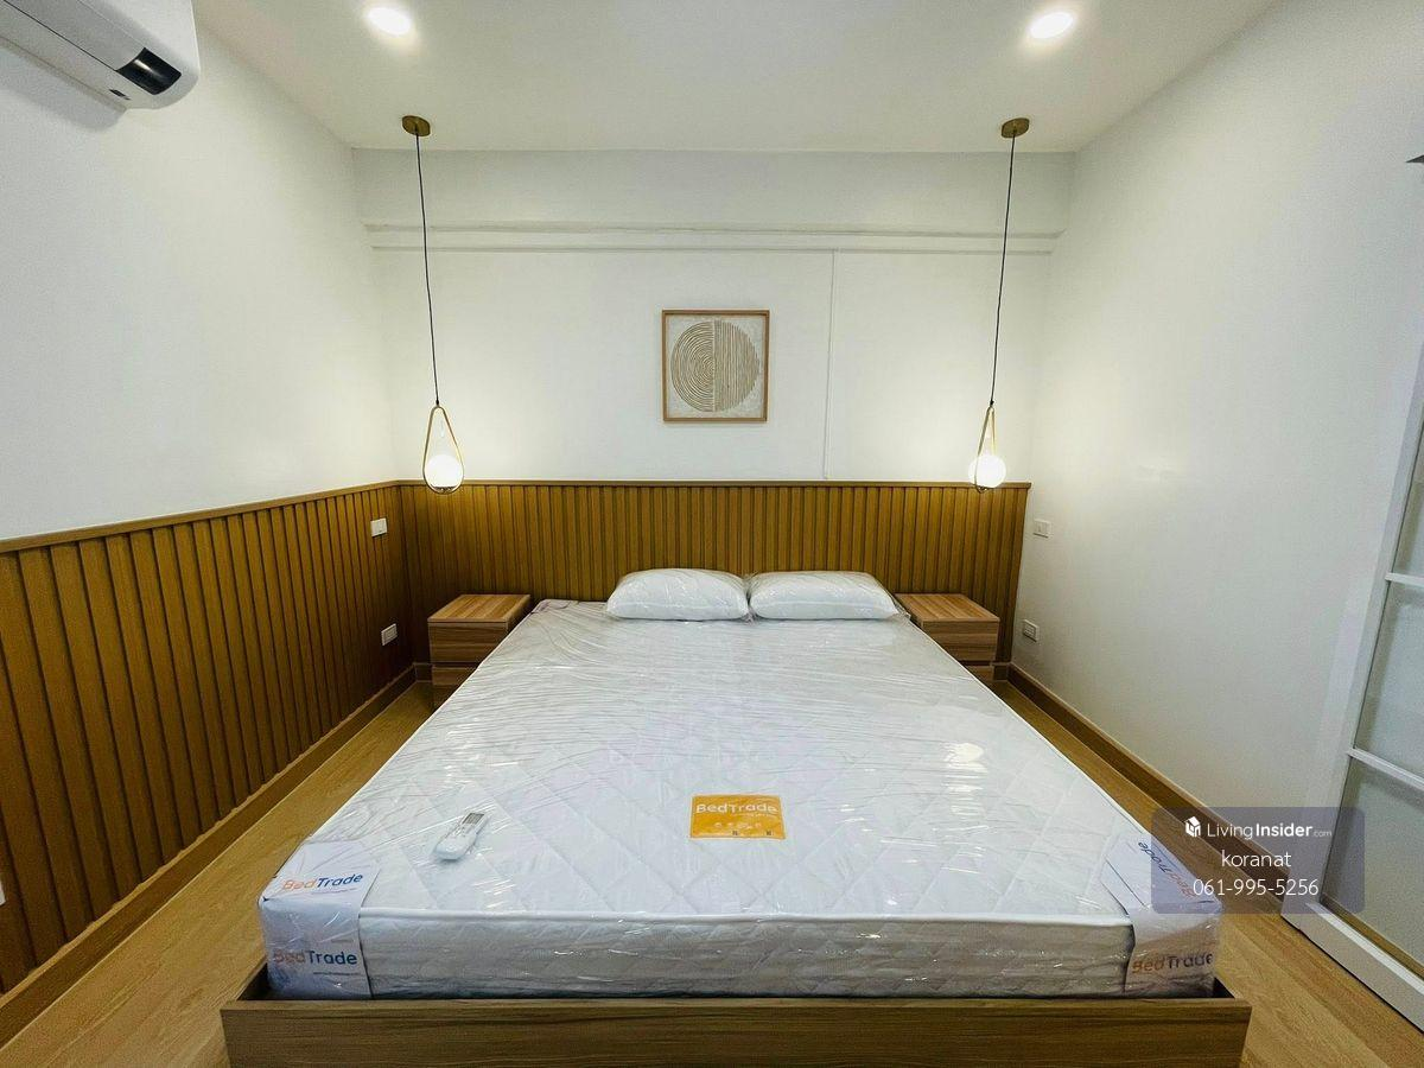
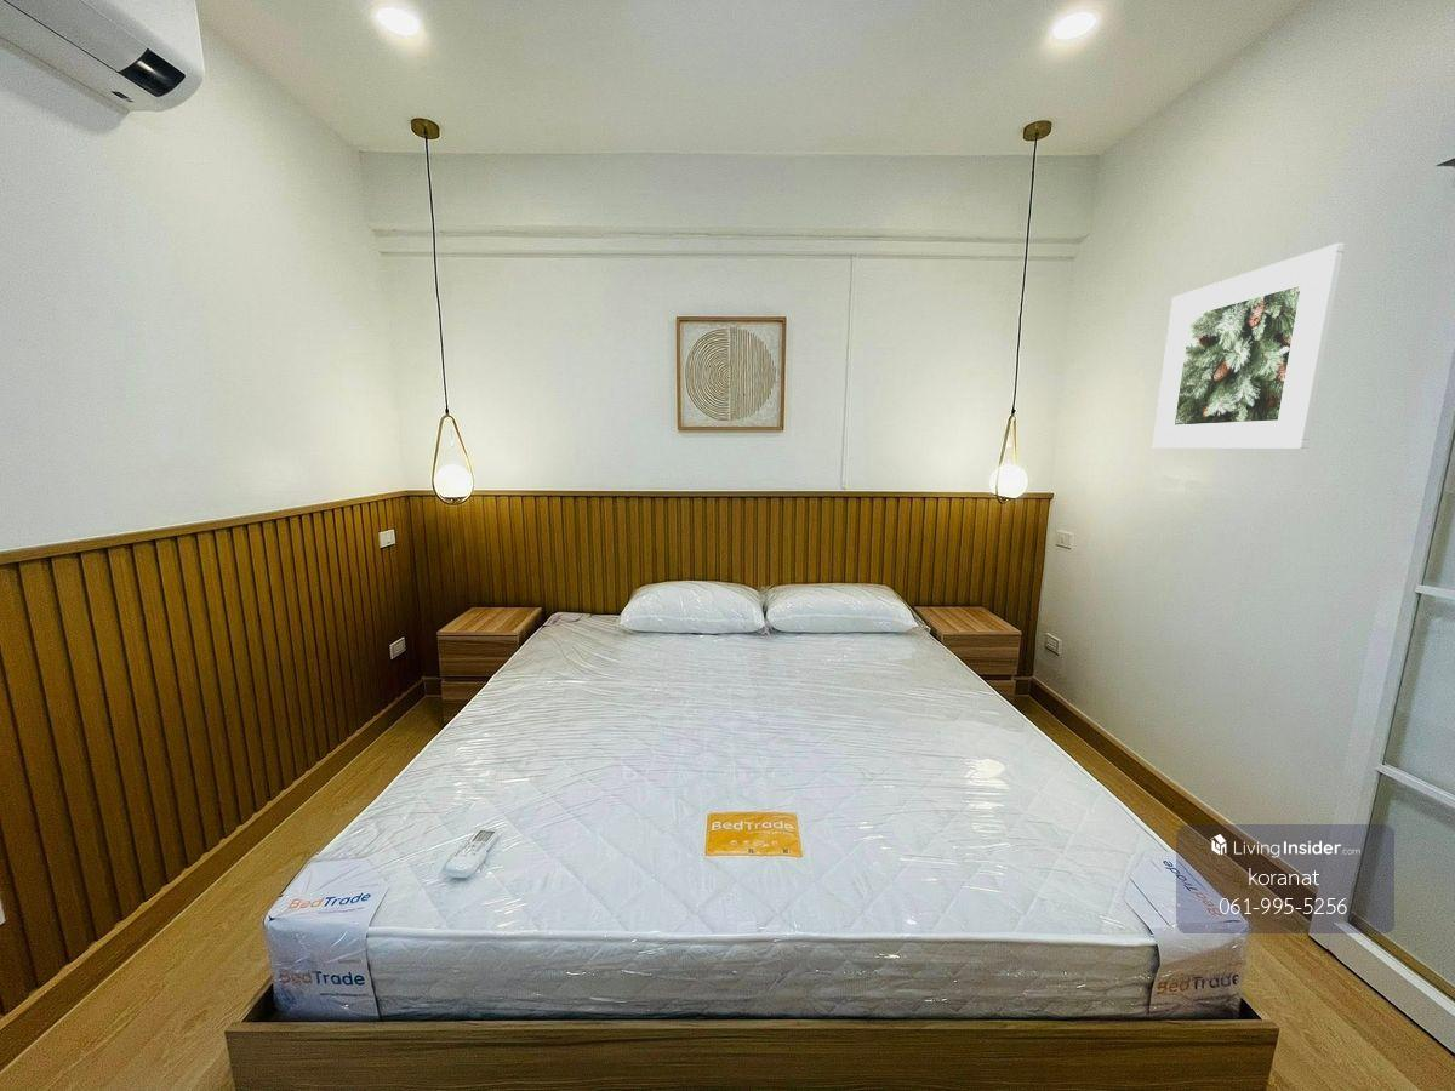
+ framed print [1152,242,1346,450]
